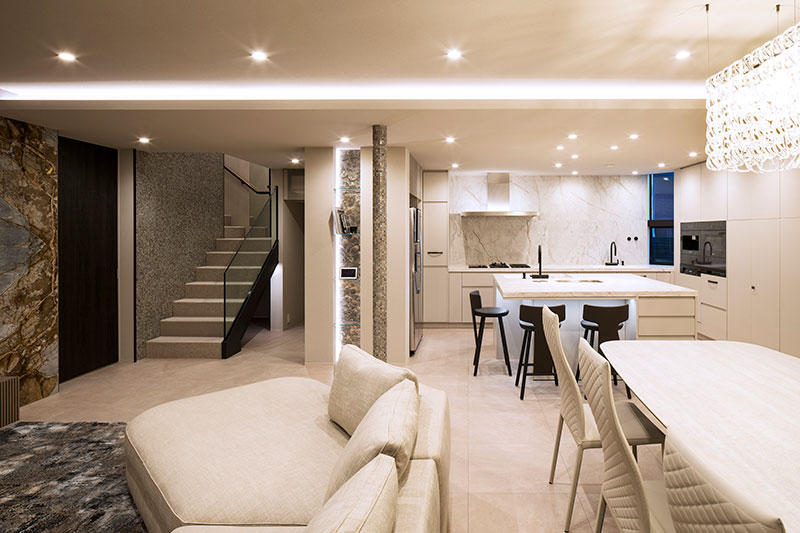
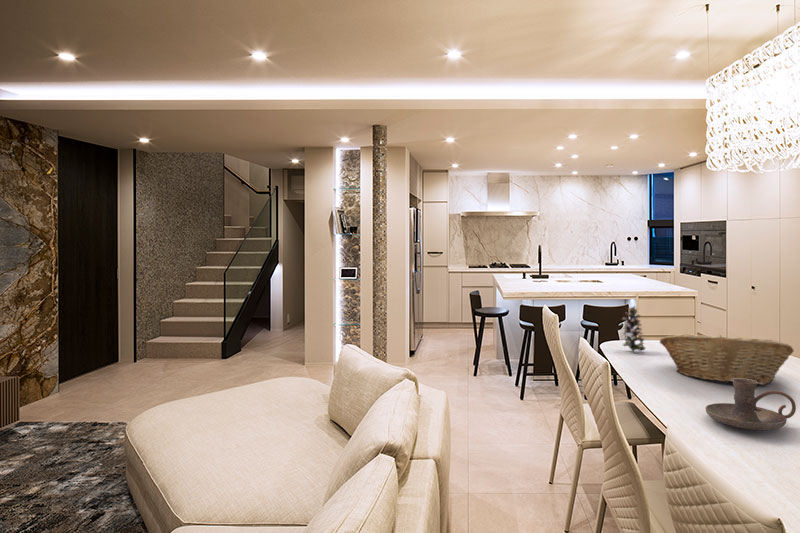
+ candle holder [704,379,797,431]
+ fruit basket [659,333,795,386]
+ flower [621,305,647,353]
